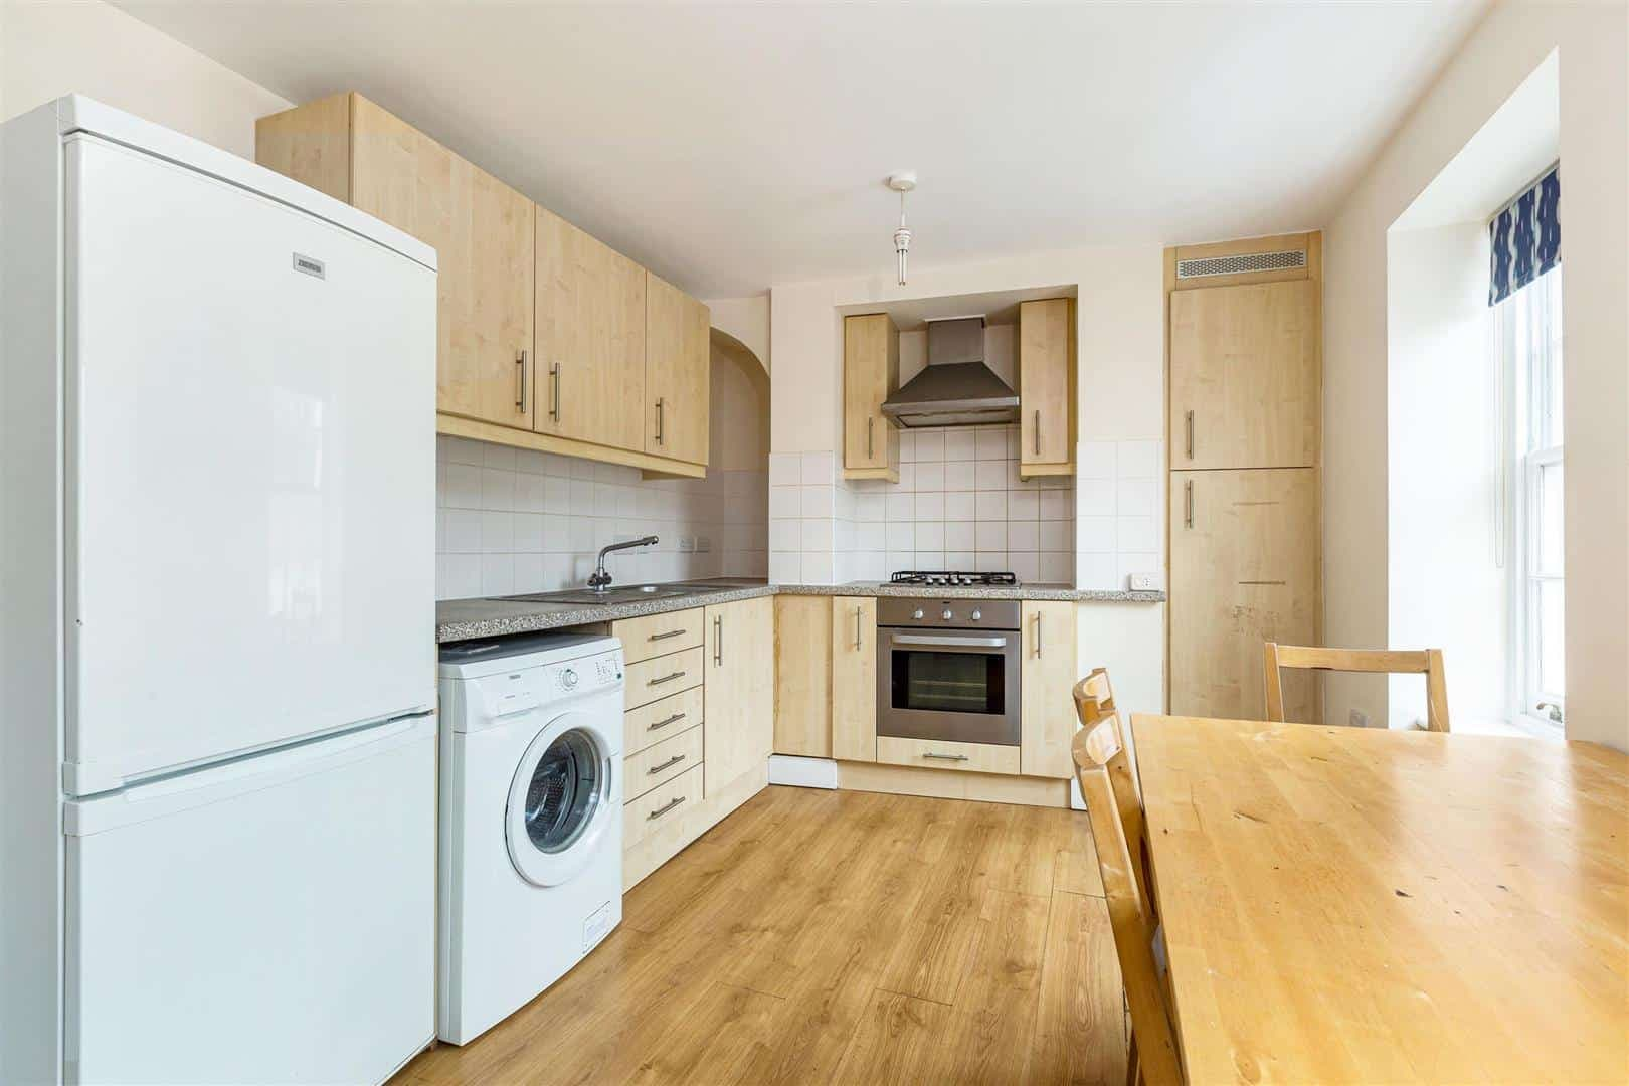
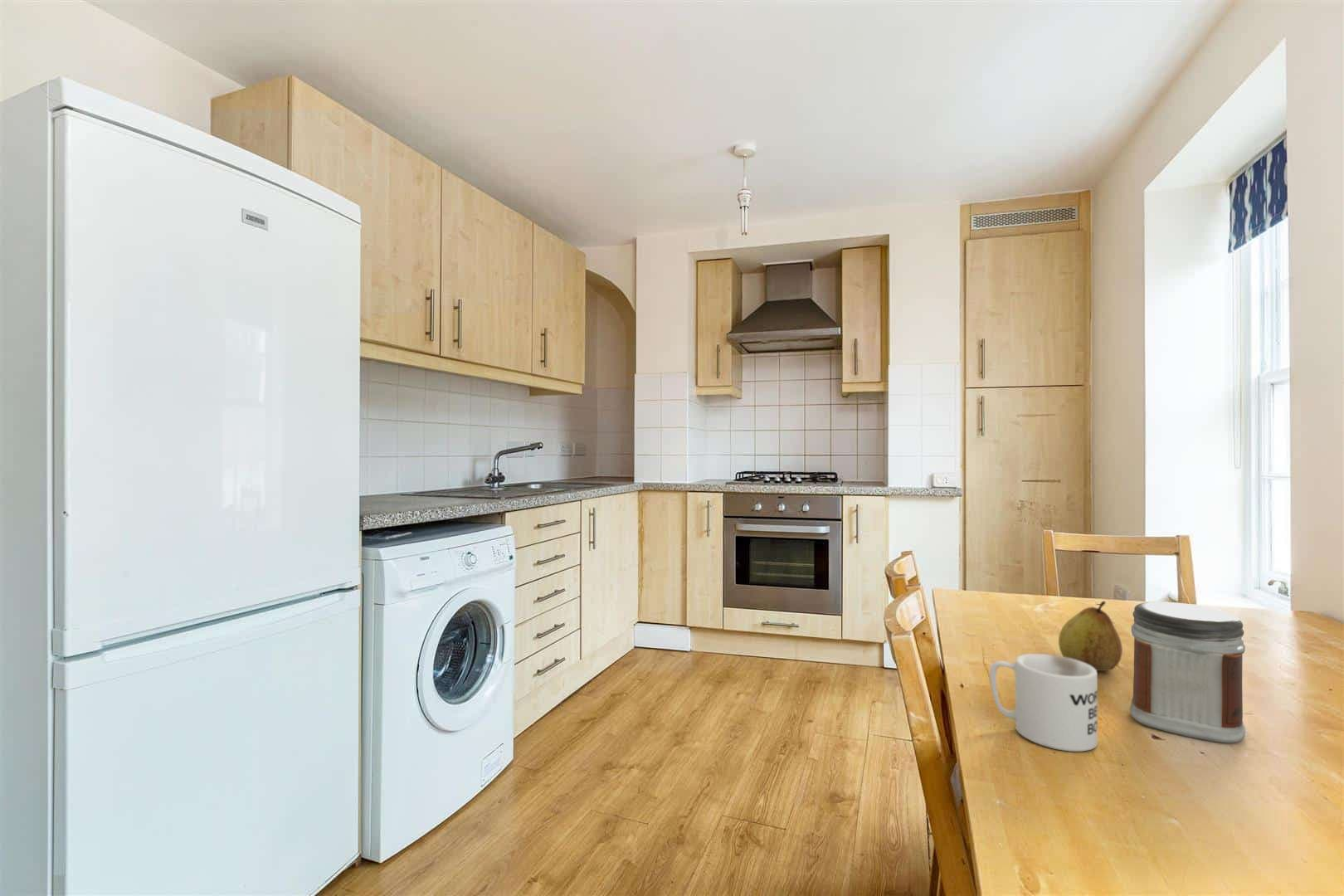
+ fruit [1058,600,1123,672]
+ mug [989,653,1098,752]
+ jar [1129,601,1246,744]
